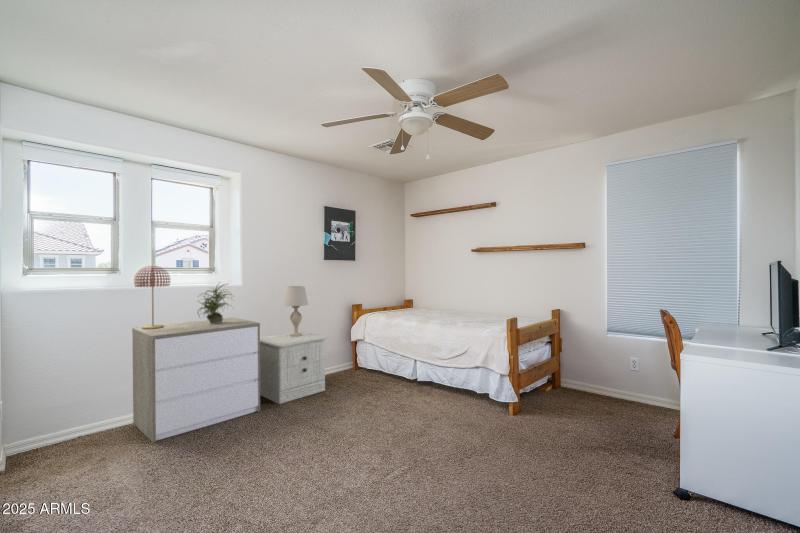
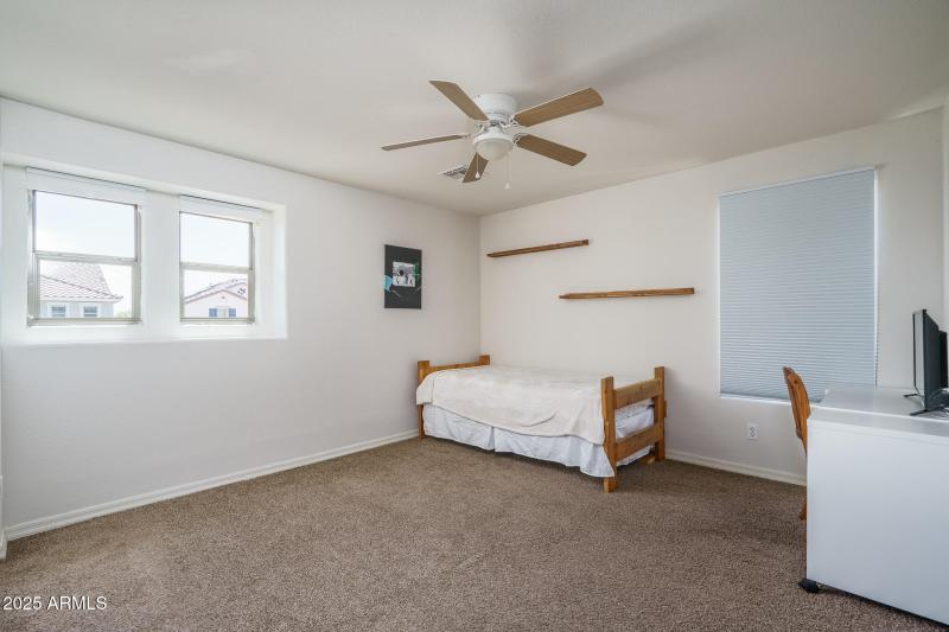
- dresser [131,316,261,444]
- table lamp [133,264,171,329]
- table lamp [283,285,309,337]
- nightstand [260,330,328,405]
- potted plant [196,281,235,324]
